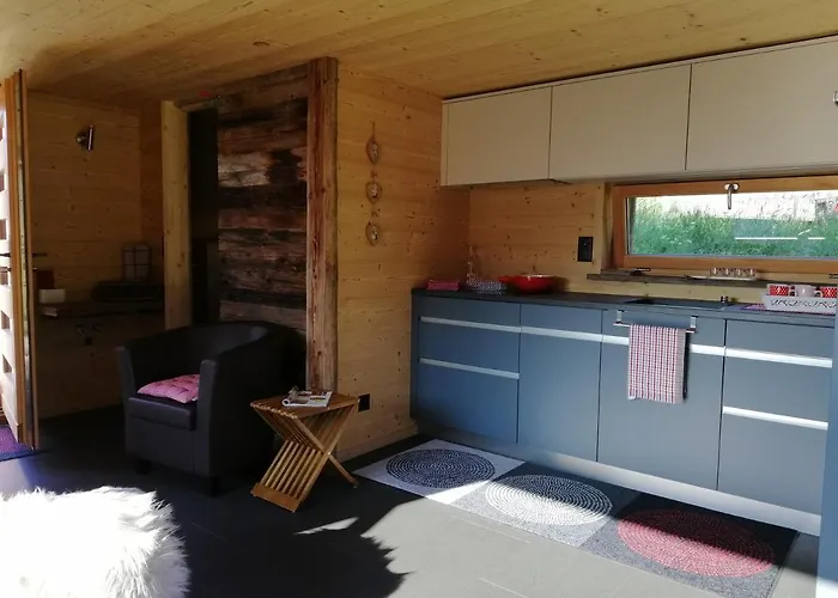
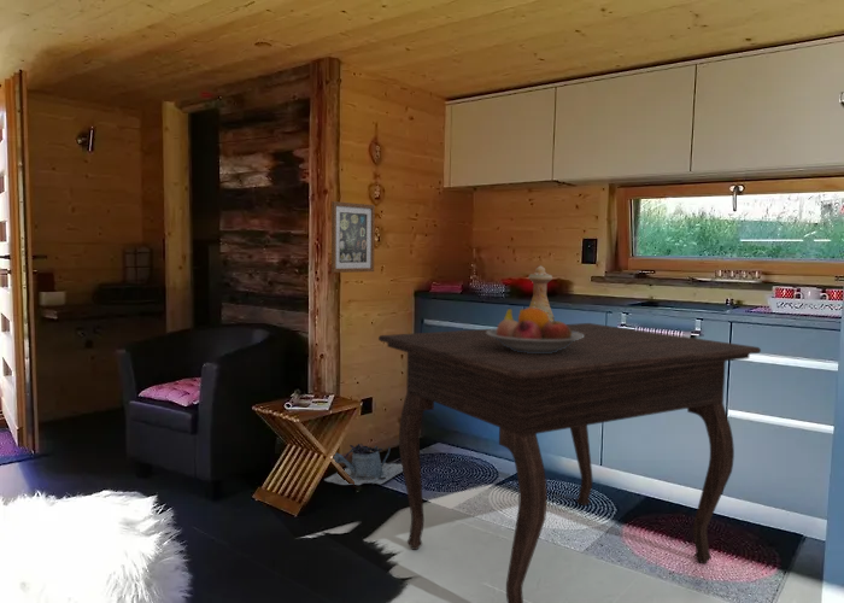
+ wall art [330,200,376,274]
+ fruit bowl [486,306,584,353]
+ watering can [323,443,404,486]
+ vase [527,264,556,322]
+ dining table [377,322,762,603]
